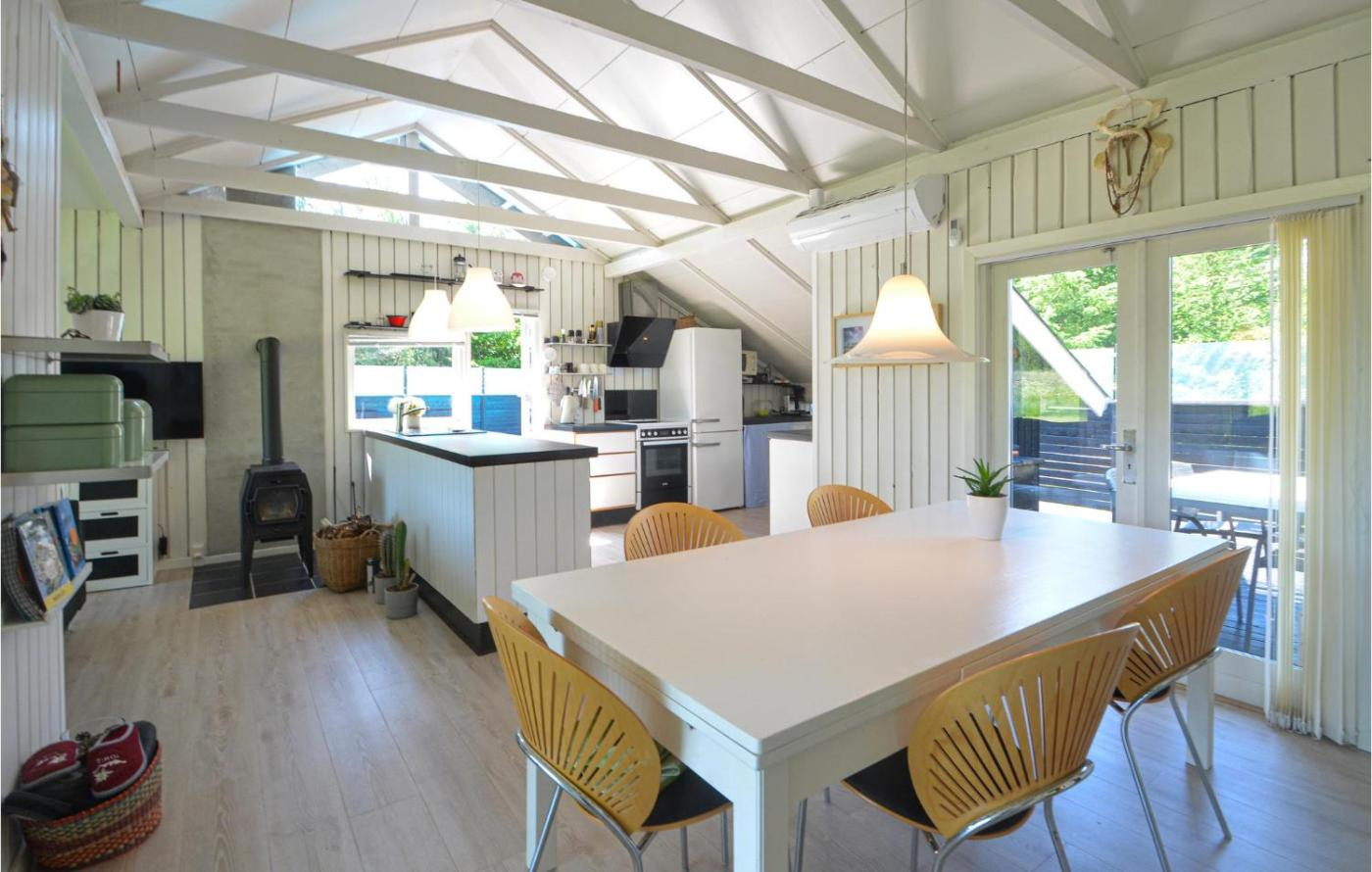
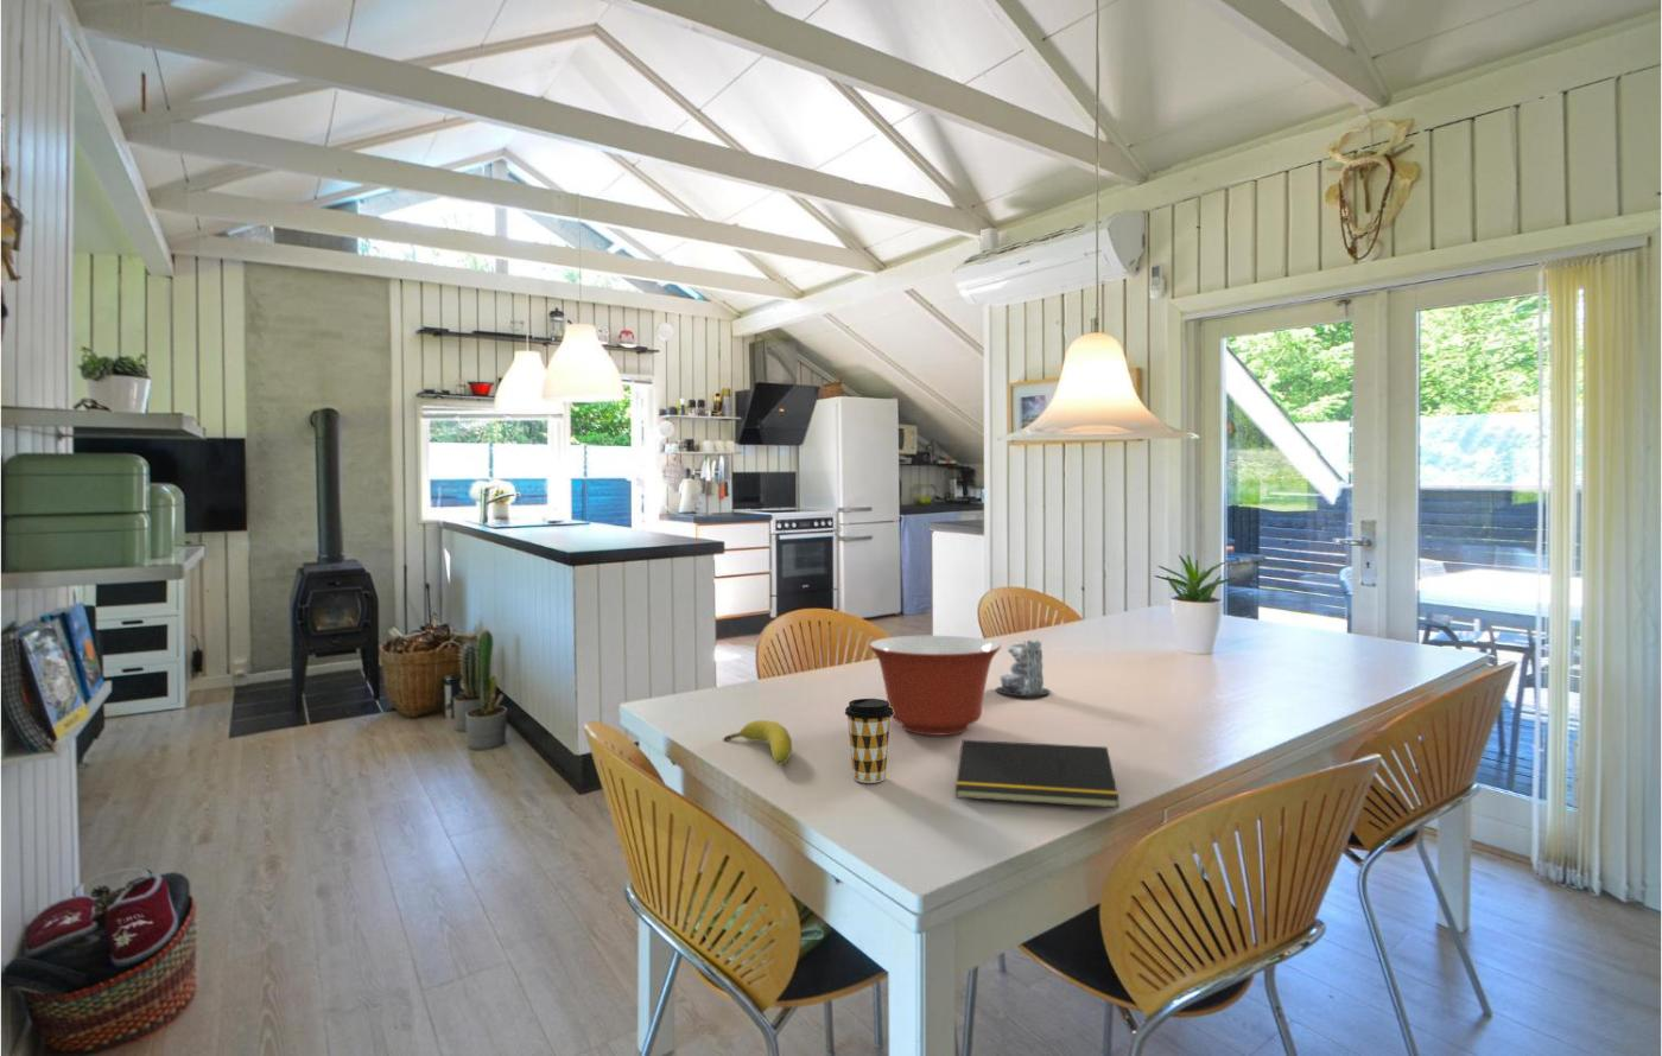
+ mixing bowl [867,635,1002,735]
+ candle [993,638,1051,698]
+ fruit [722,719,793,765]
+ notepad [955,739,1119,809]
+ coffee cup [844,698,894,785]
